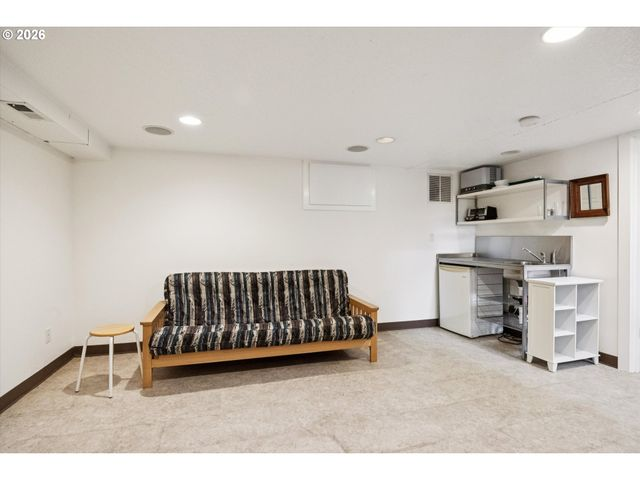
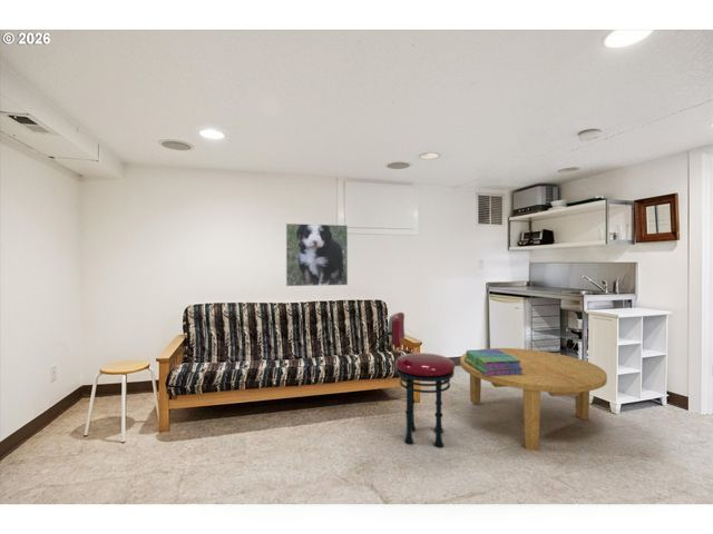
+ coffee table [459,347,608,452]
+ stool [379,312,456,449]
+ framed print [285,222,349,287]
+ stack of books [465,348,524,376]
